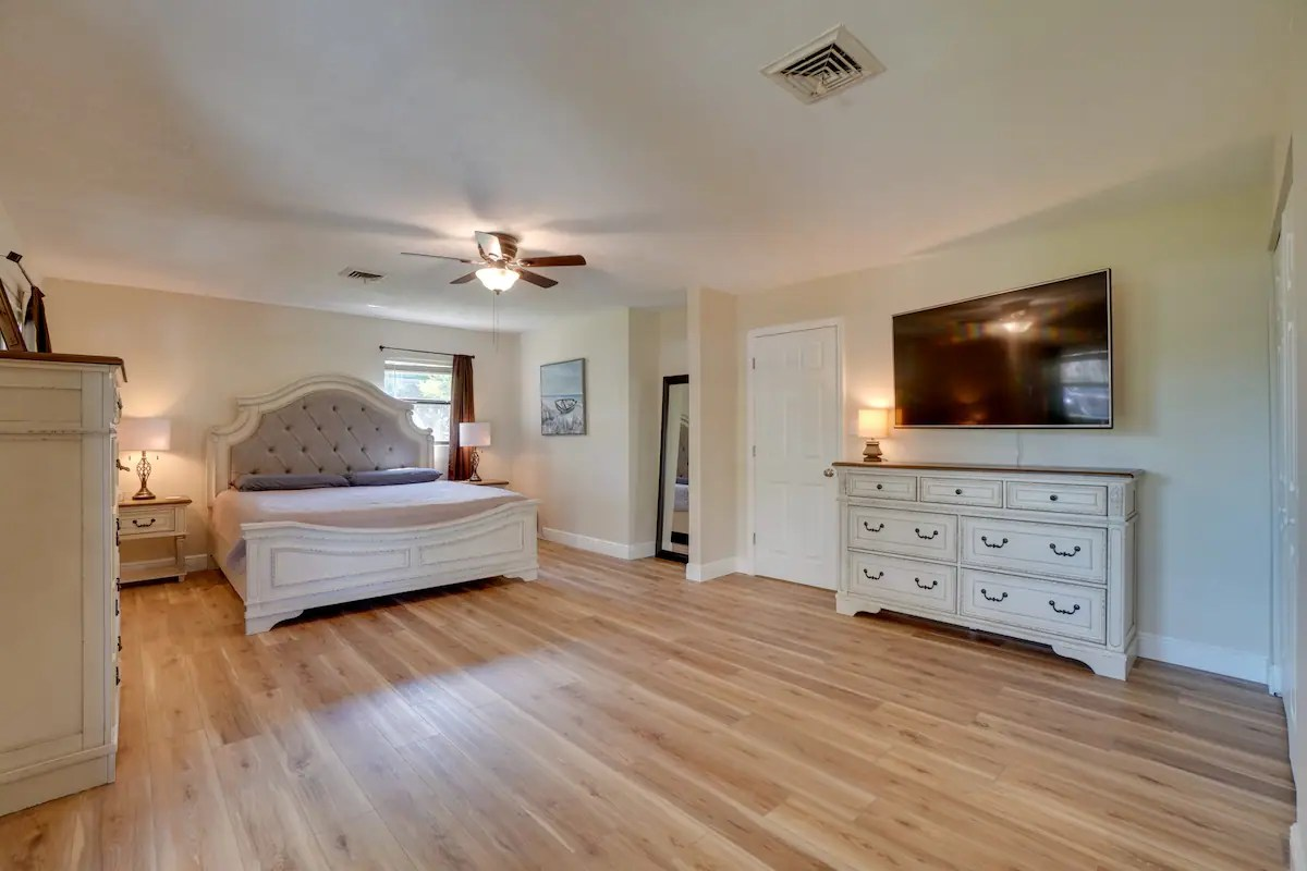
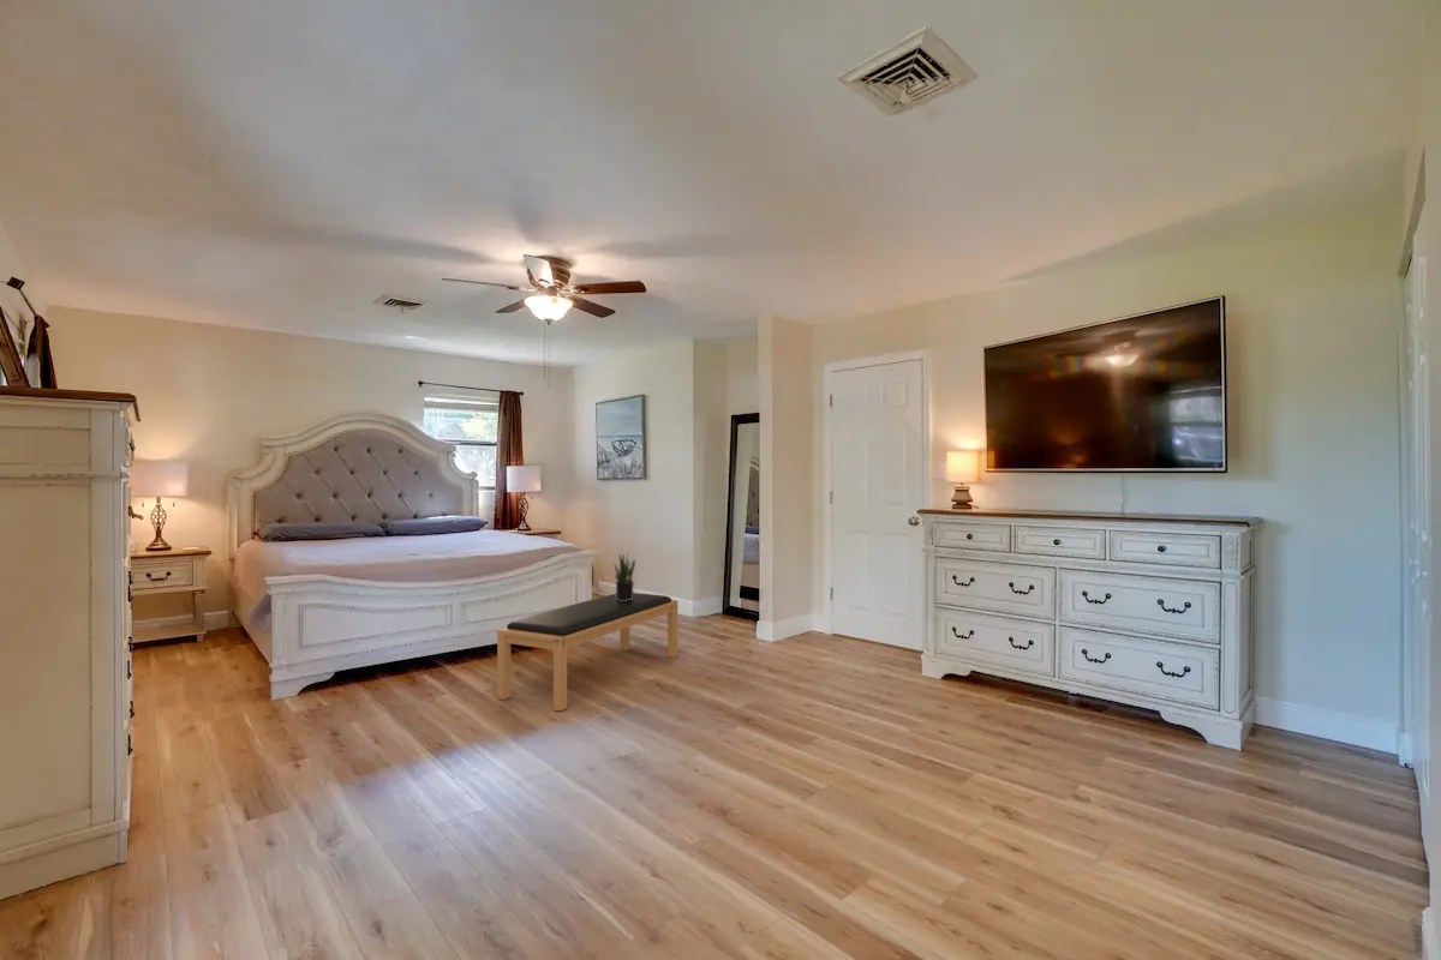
+ bench [496,592,680,712]
+ potted plant [614,553,636,601]
